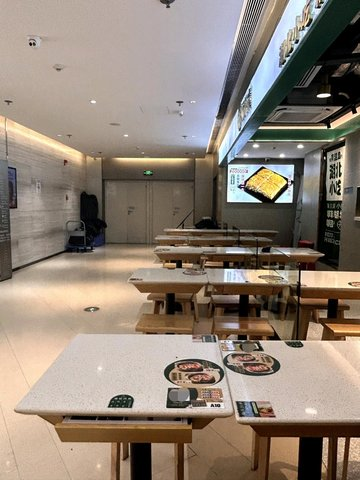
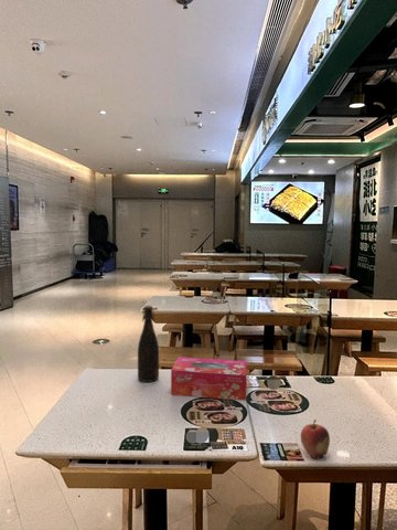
+ fruit [300,418,331,460]
+ tissue box [170,356,248,402]
+ bottle [137,305,160,383]
